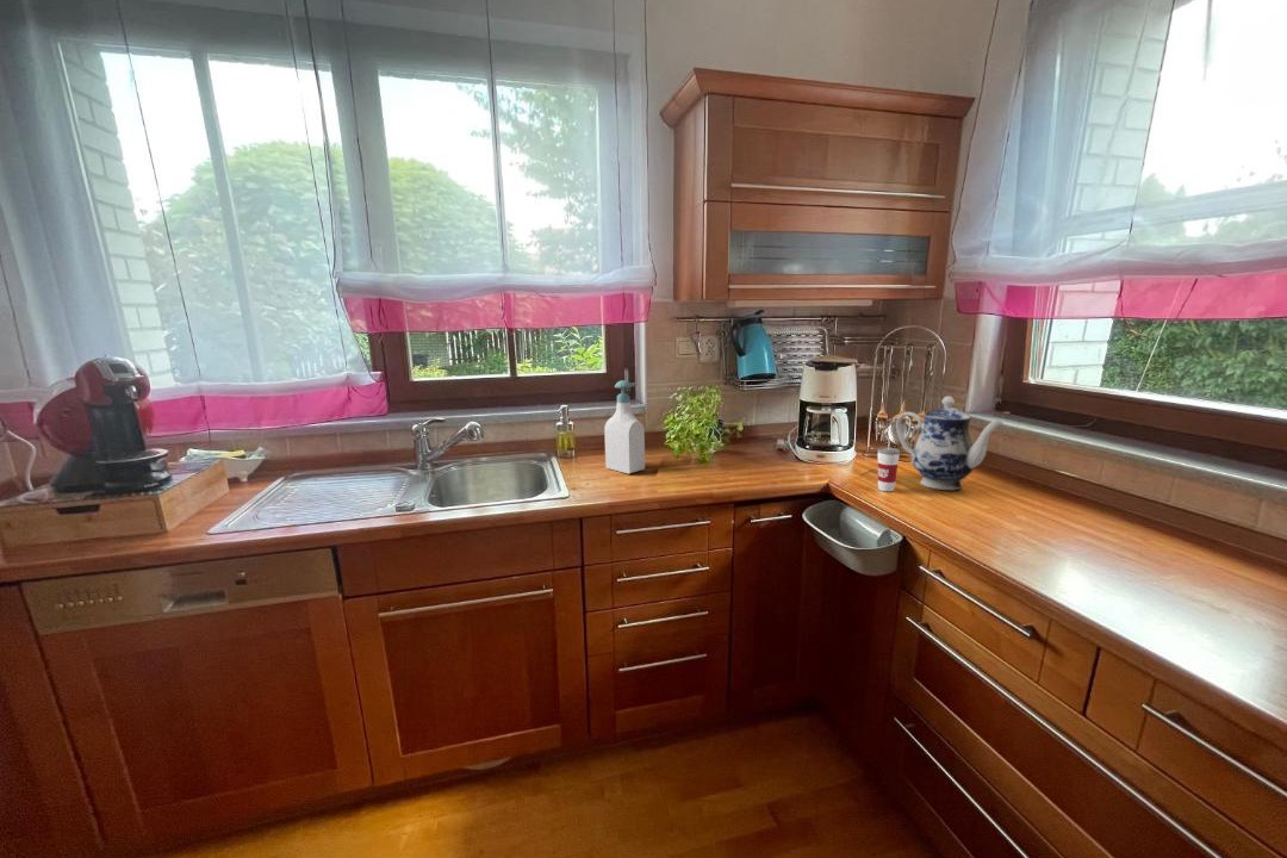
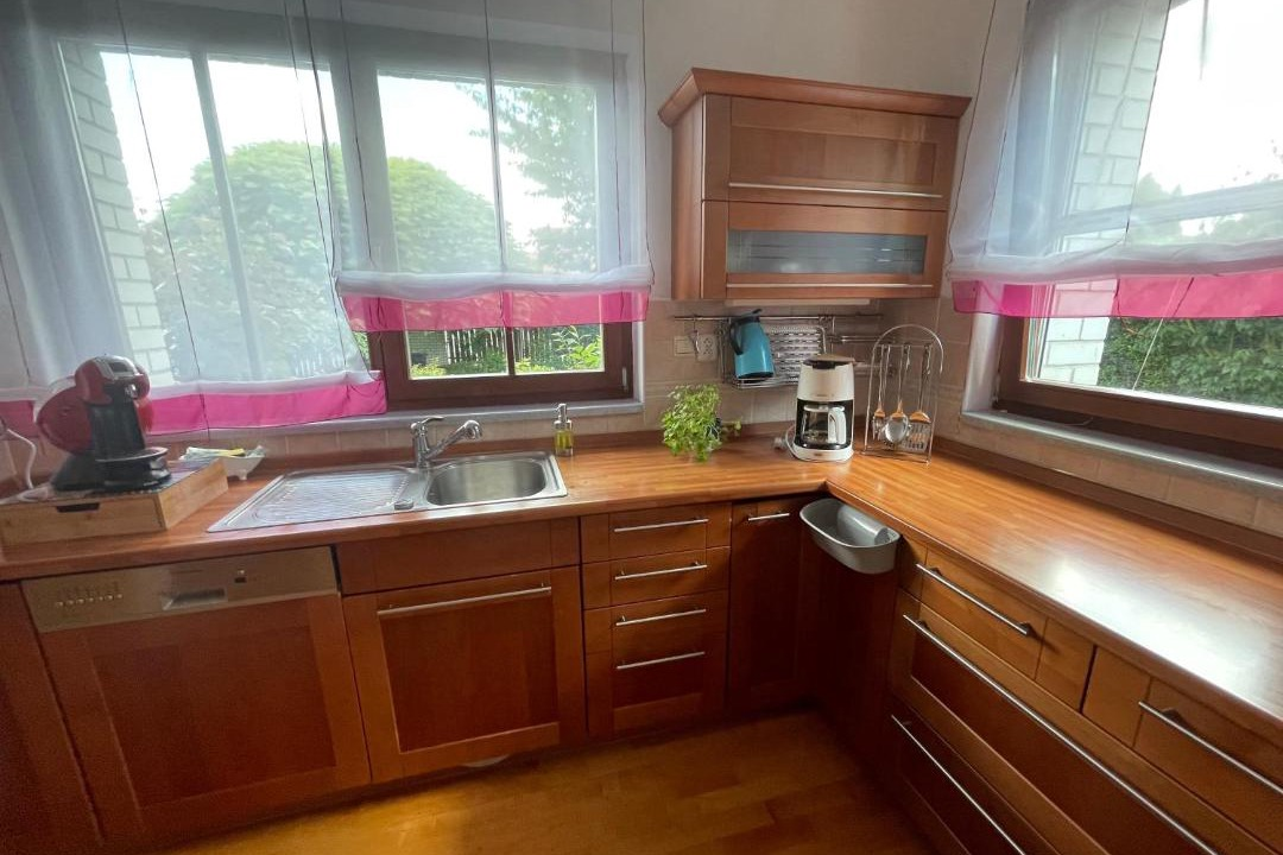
- cup [876,435,901,492]
- soap bottle [603,379,646,474]
- teapot [895,396,1005,491]
